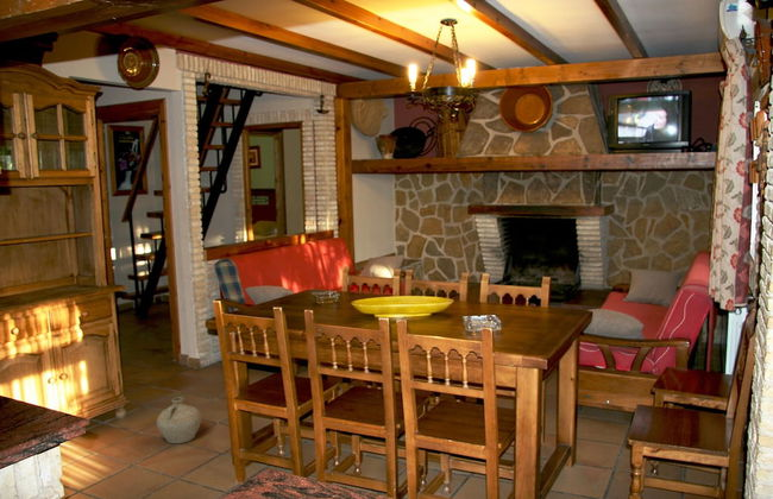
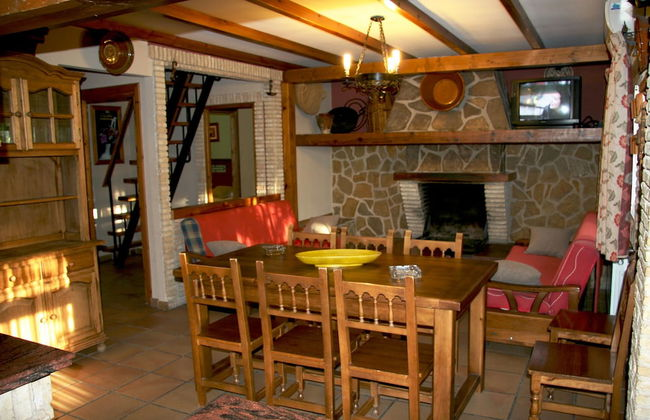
- ceramic jug [156,396,202,444]
